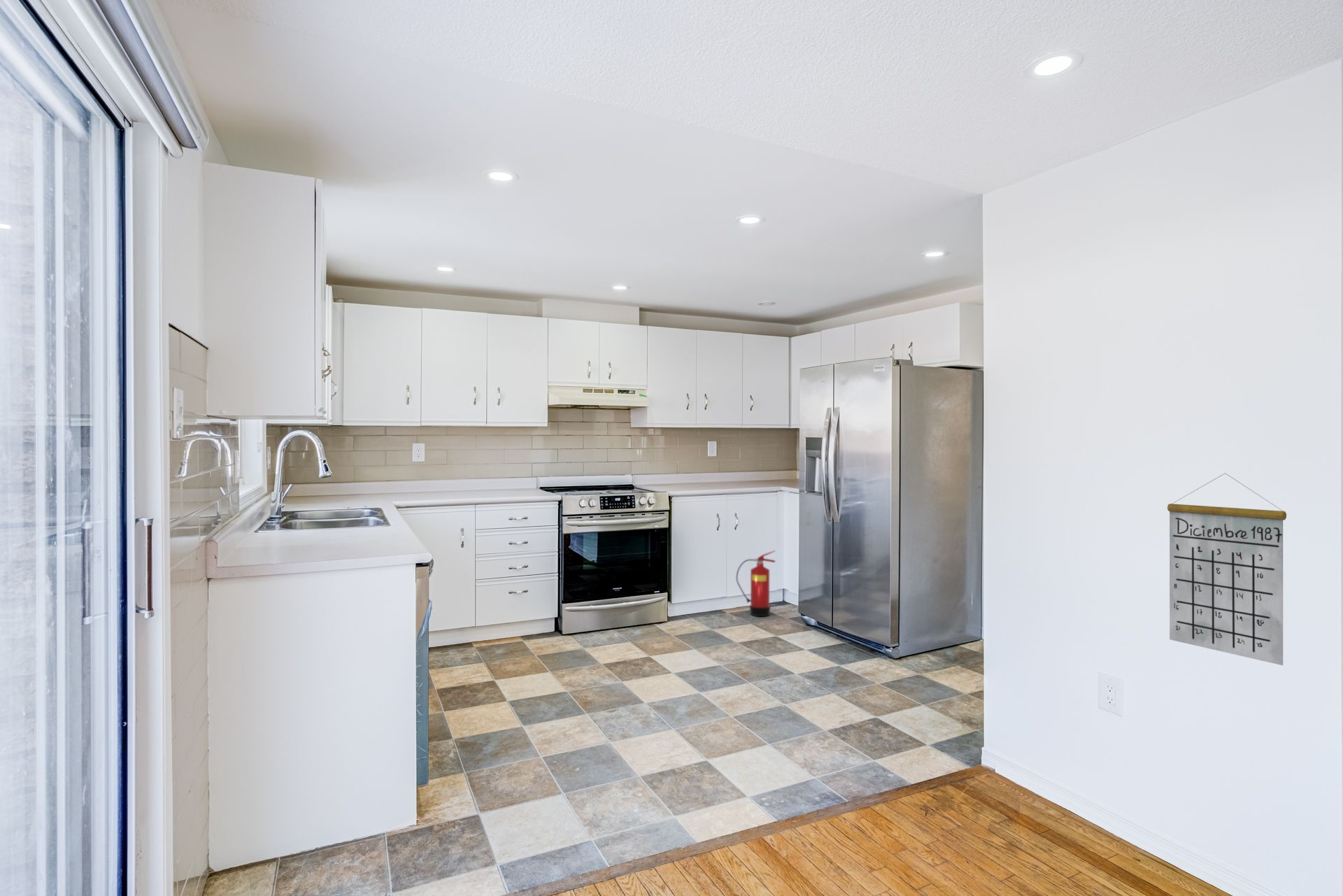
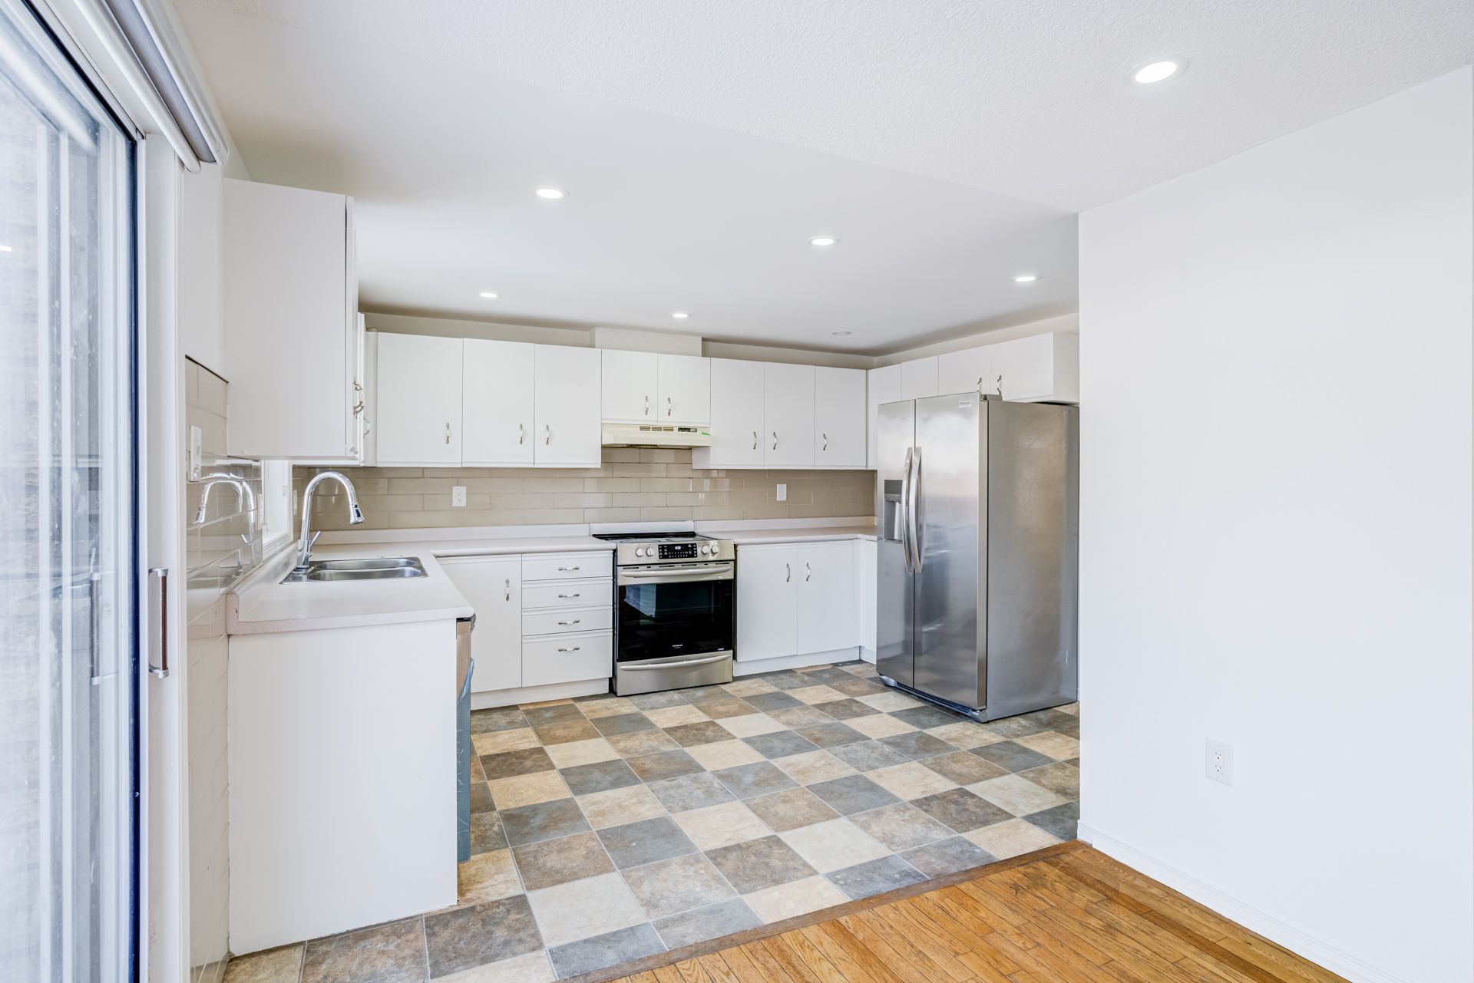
- fire extinguisher [735,550,776,617]
- calendar [1167,472,1287,666]
